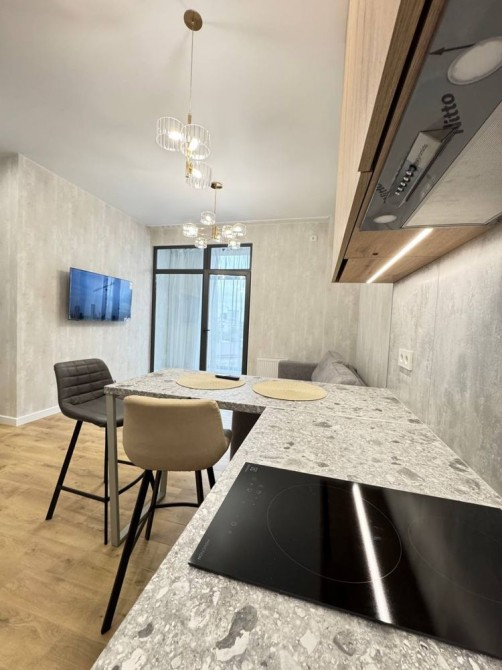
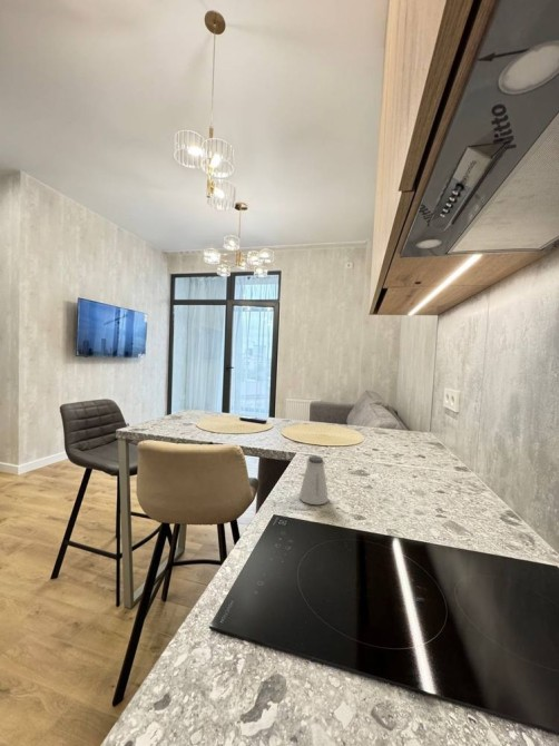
+ saltshaker [298,455,330,505]
